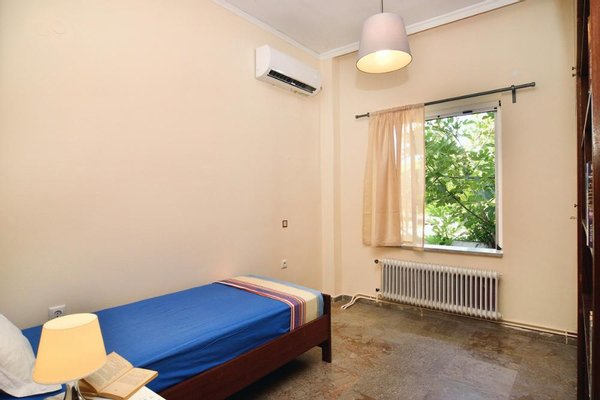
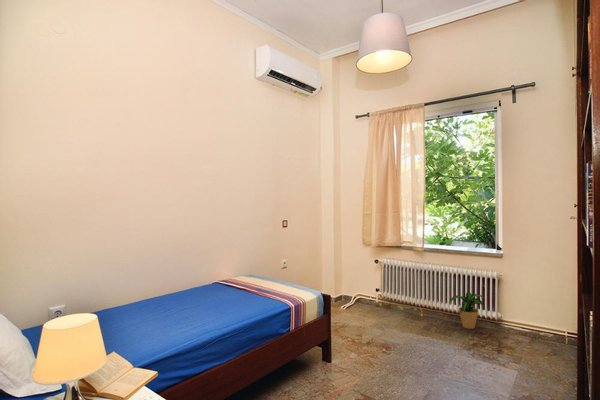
+ potted plant [448,292,489,330]
